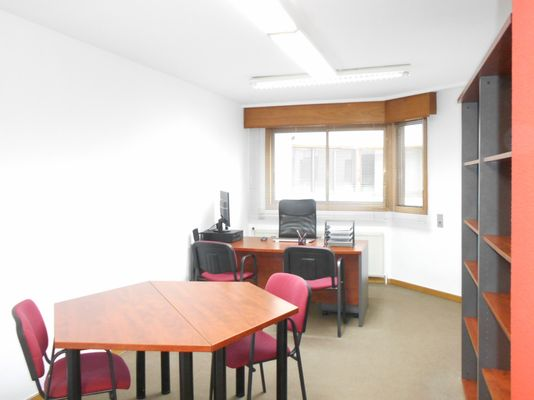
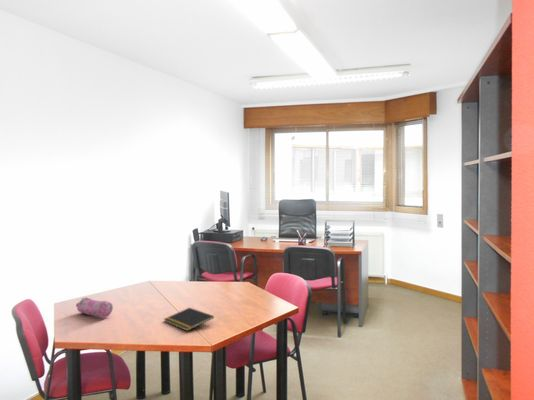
+ pencil case [75,296,114,319]
+ notepad [163,307,215,332]
